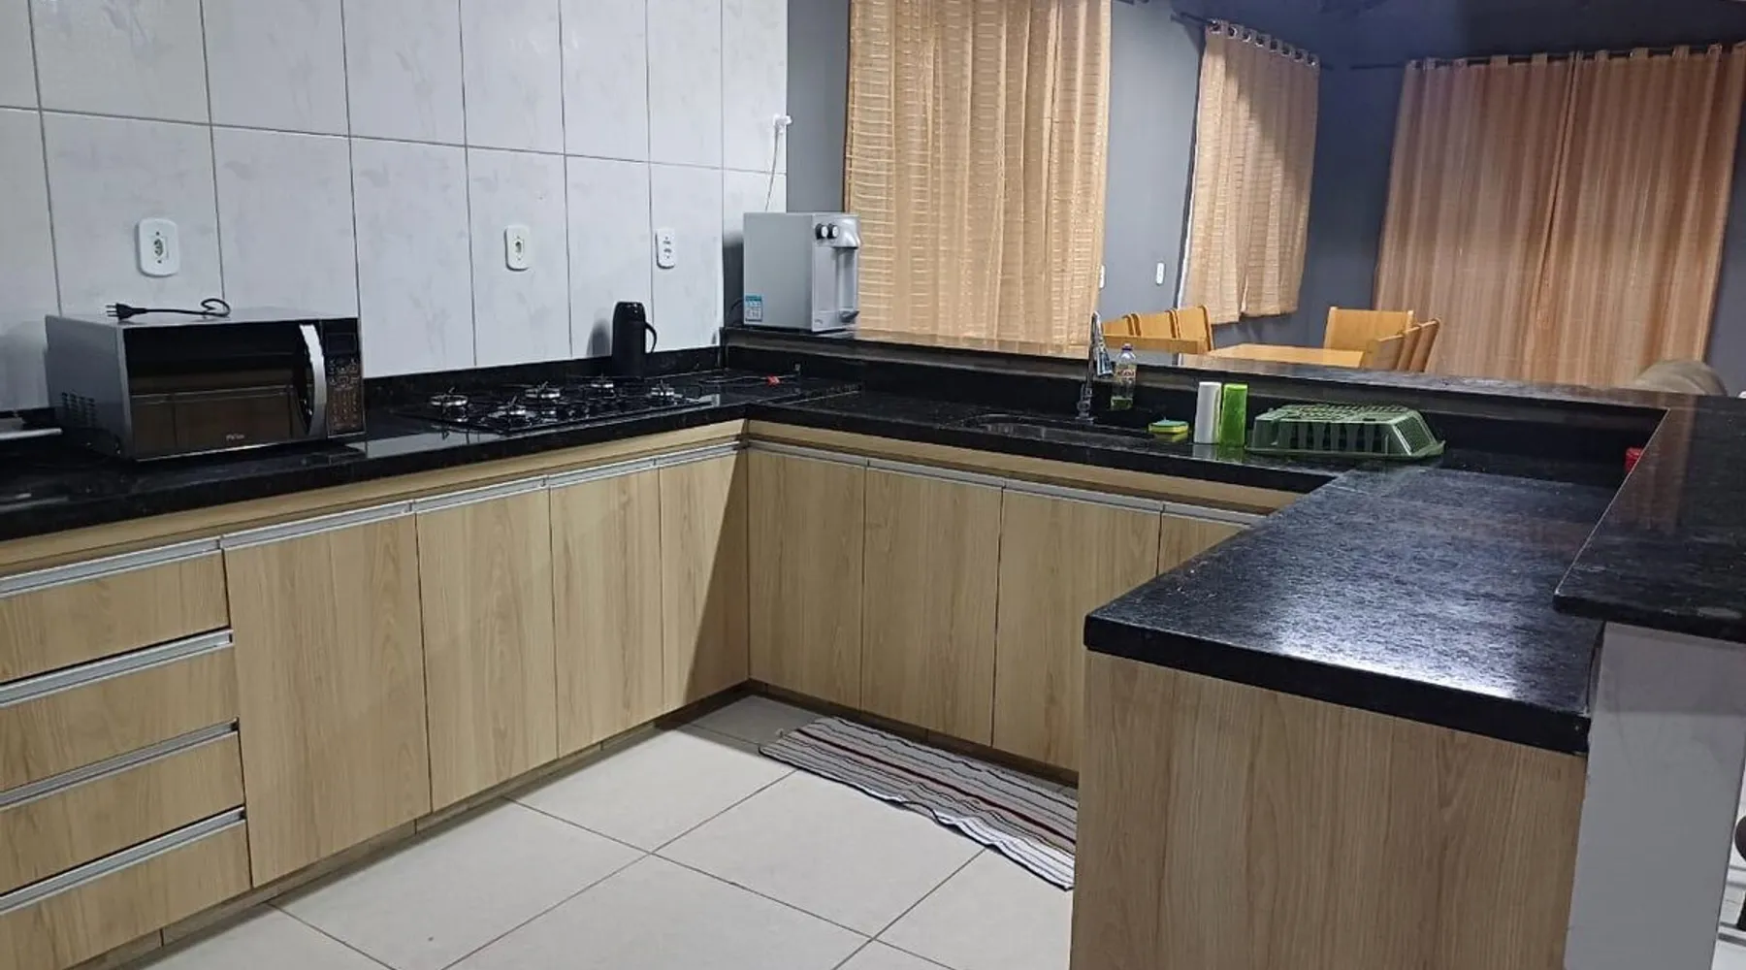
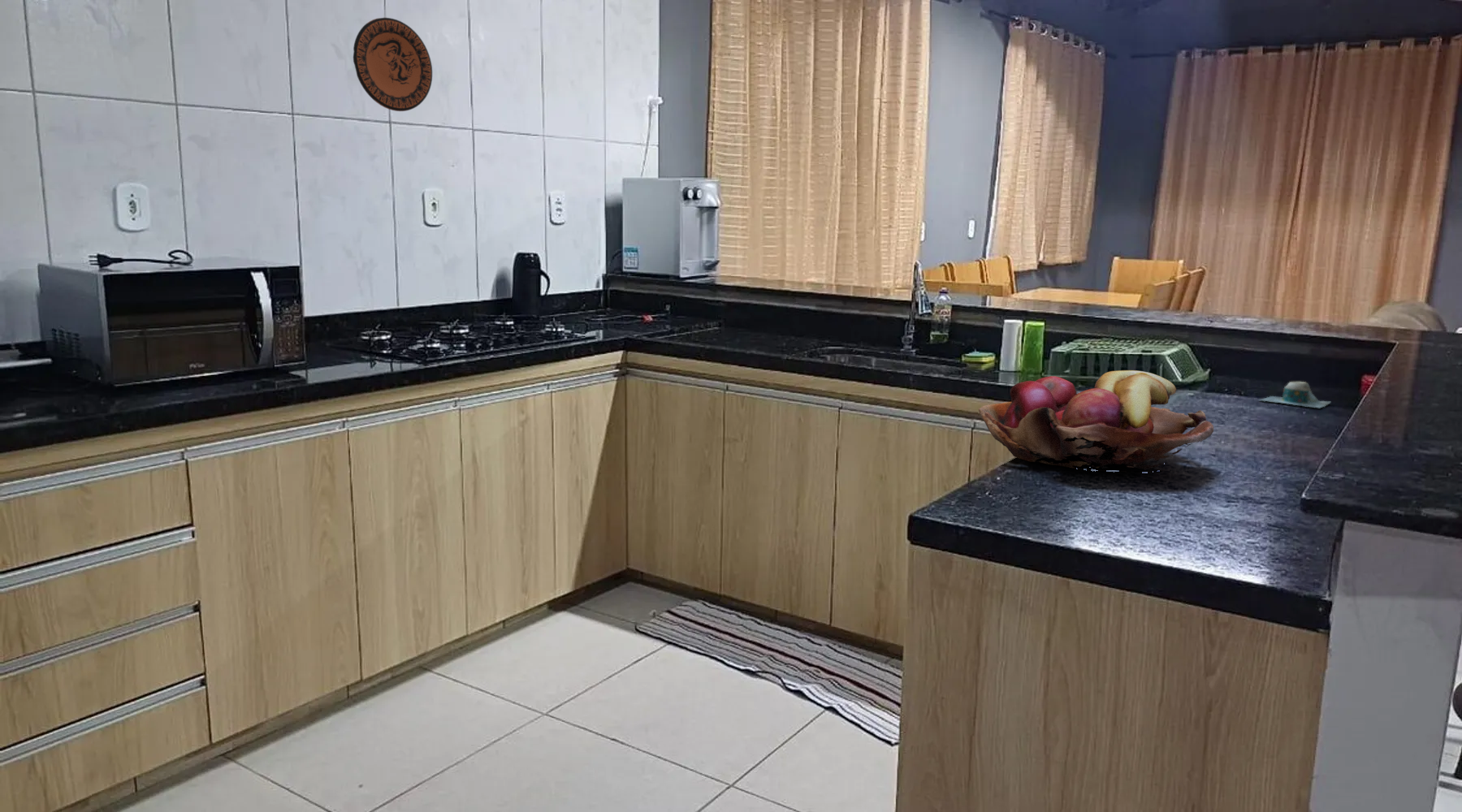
+ decorative plate [353,17,433,112]
+ mug [1257,381,1331,408]
+ fruit basket [978,369,1214,474]
